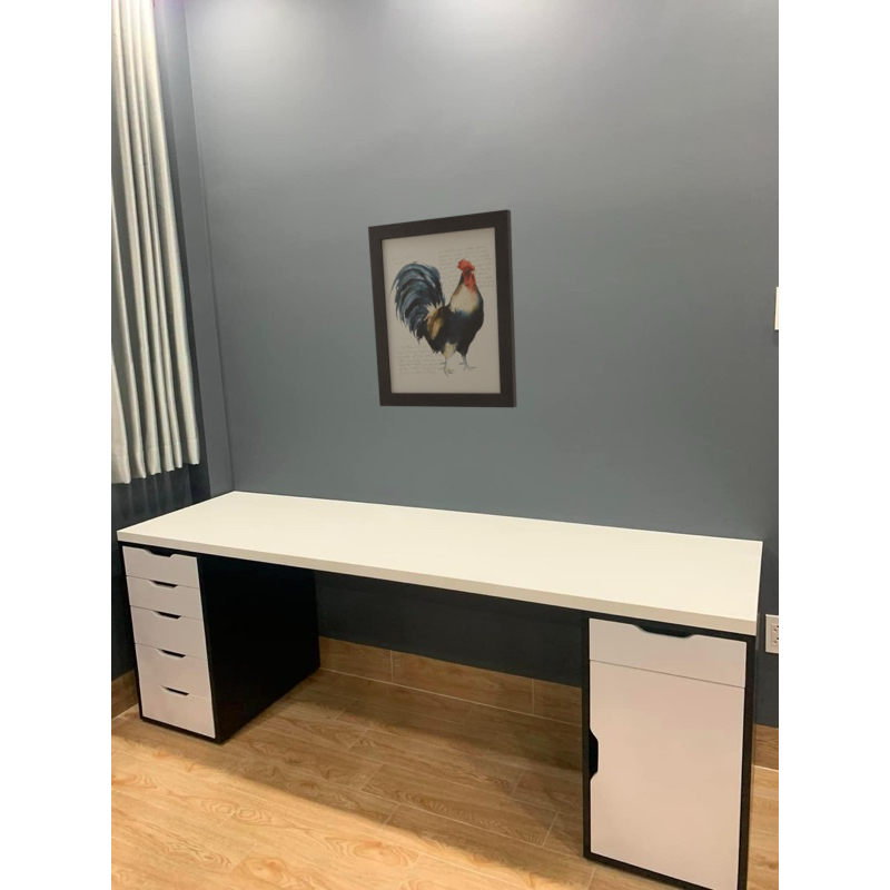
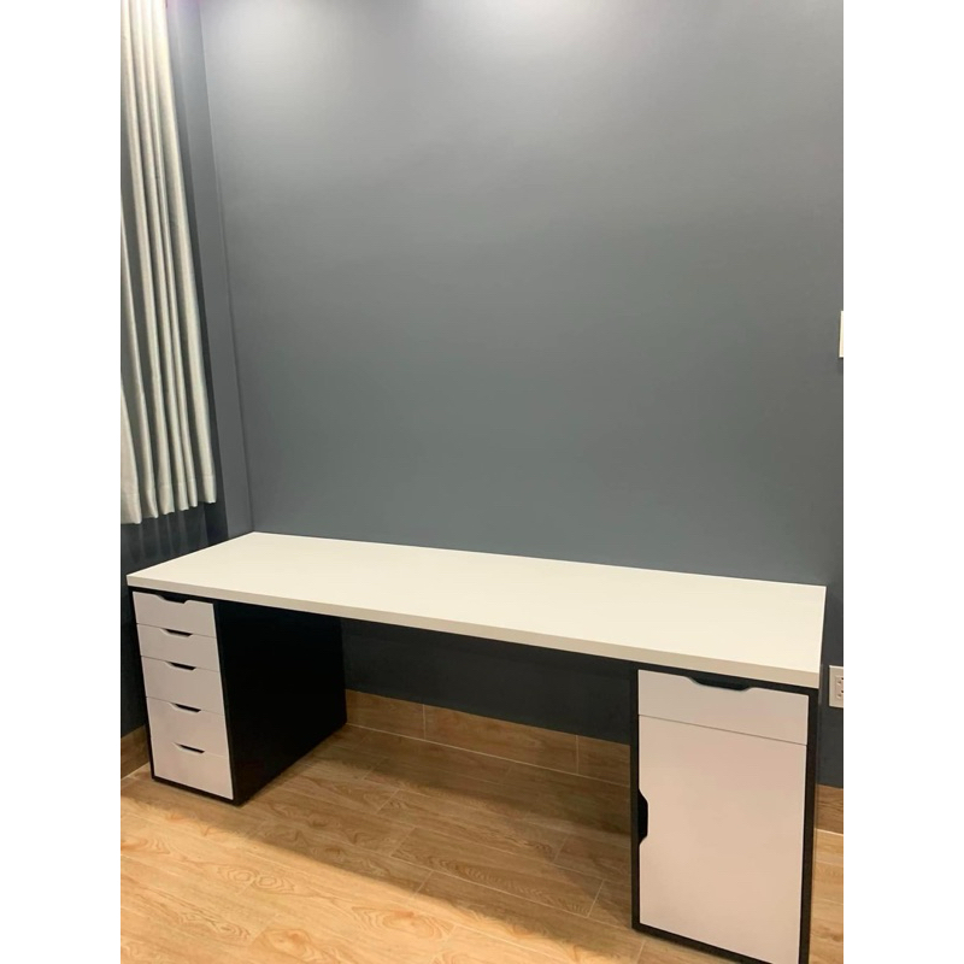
- wall art [367,208,518,408]
